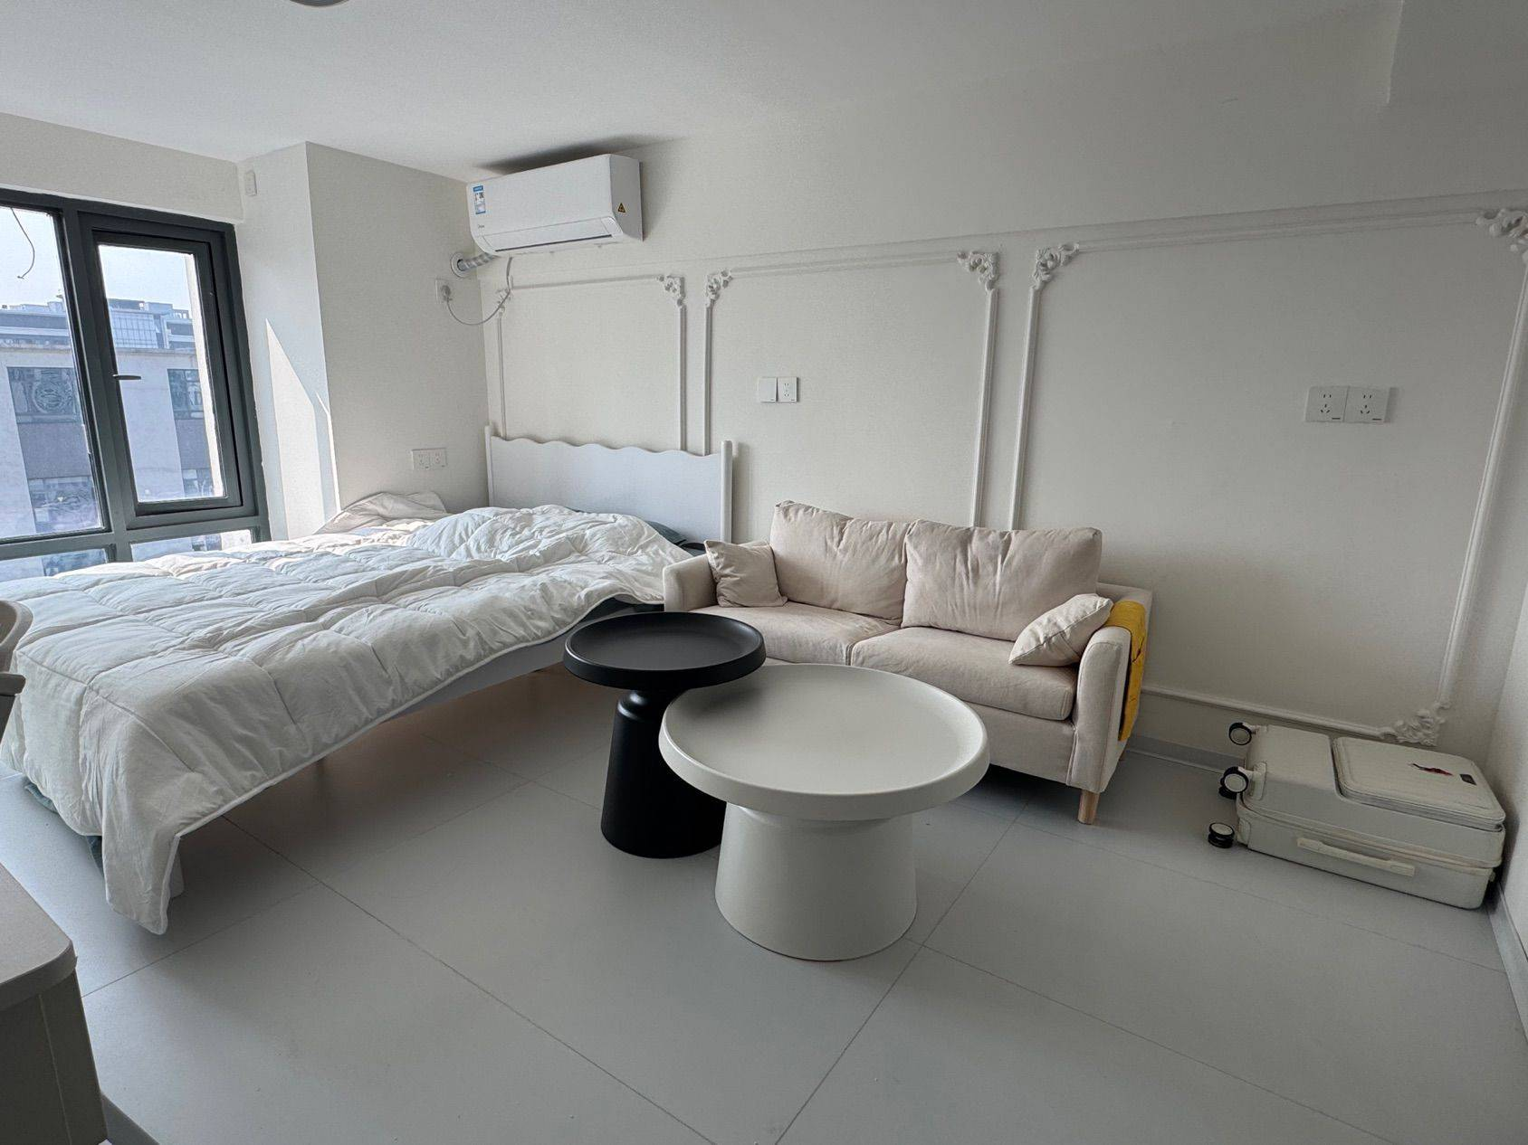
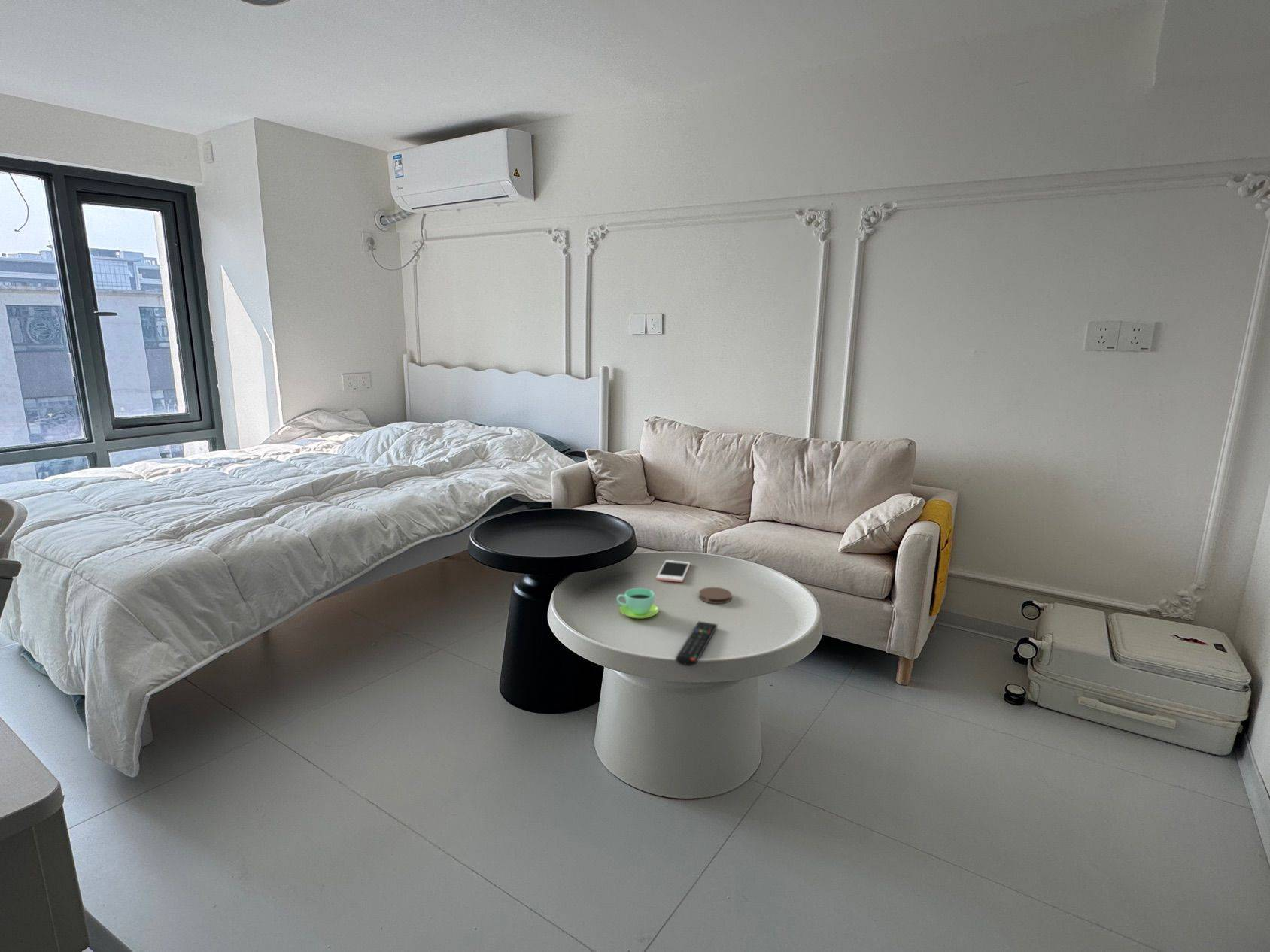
+ remote control [675,620,718,667]
+ cell phone [655,559,691,583]
+ coaster [698,587,732,605]
+ cup [616,587,660,620]
